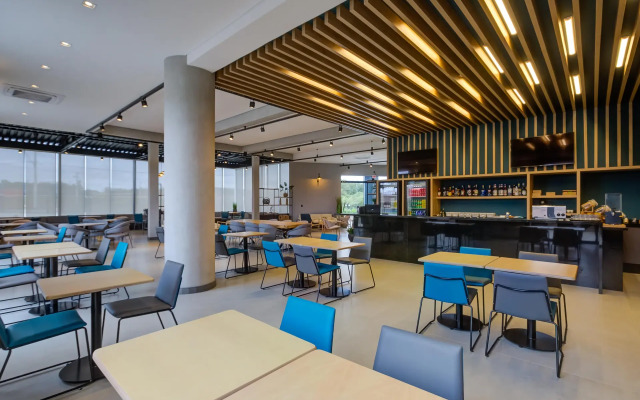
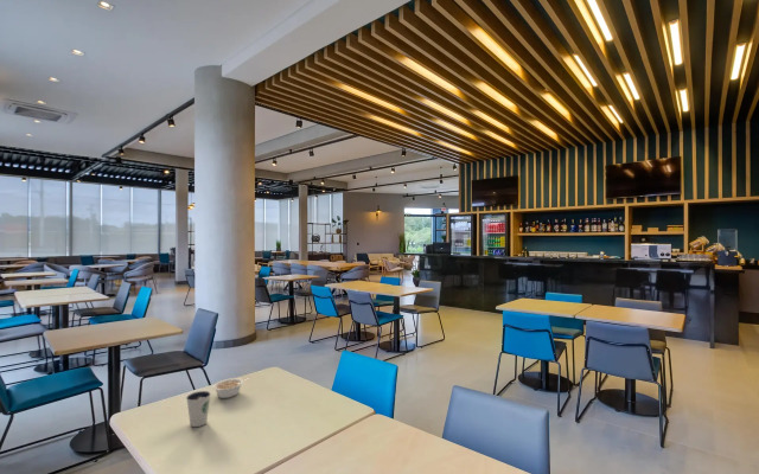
+ legume [212,377,250,399]
+ dixie cup [185,390,212,428]
